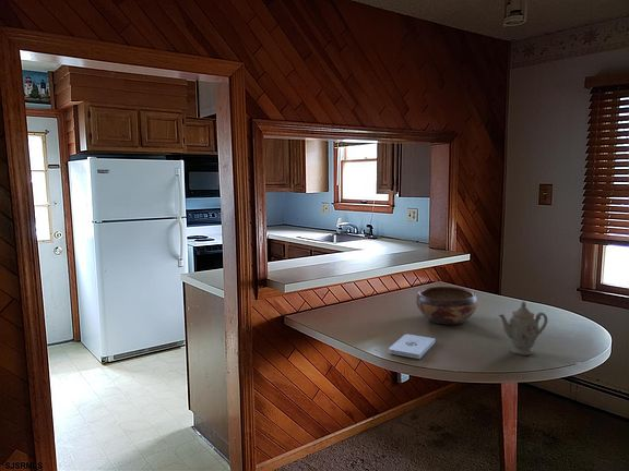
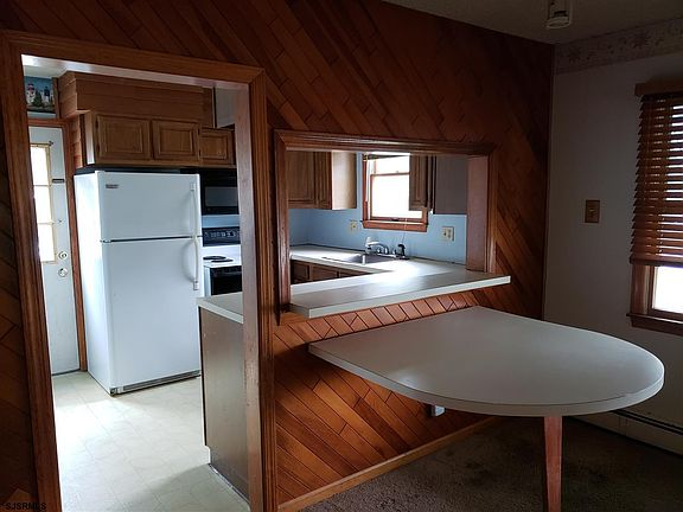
- chinaware [497,300,548,357]
- notepad [388,334,437,360]
- decorative bowl [415,286,479,326]
